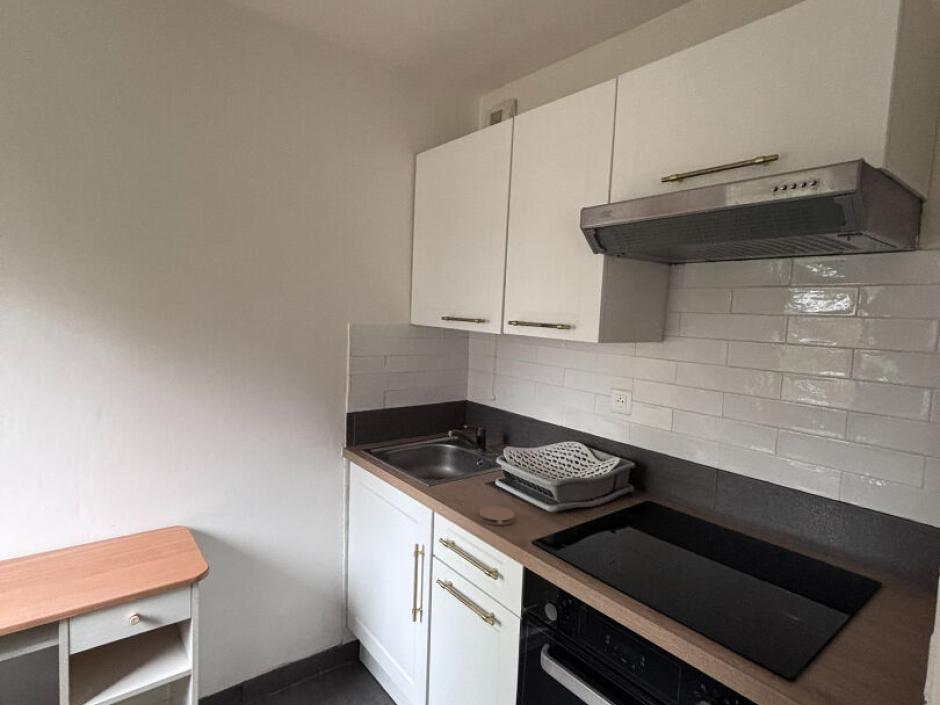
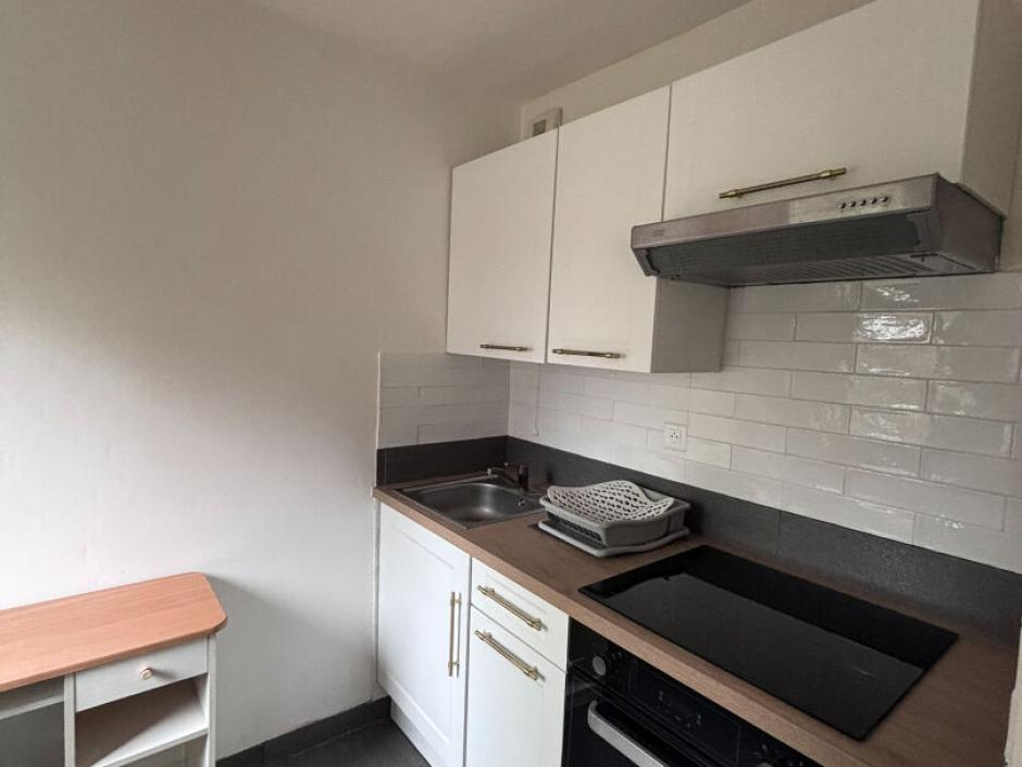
- coaster [478,506,515,526]
